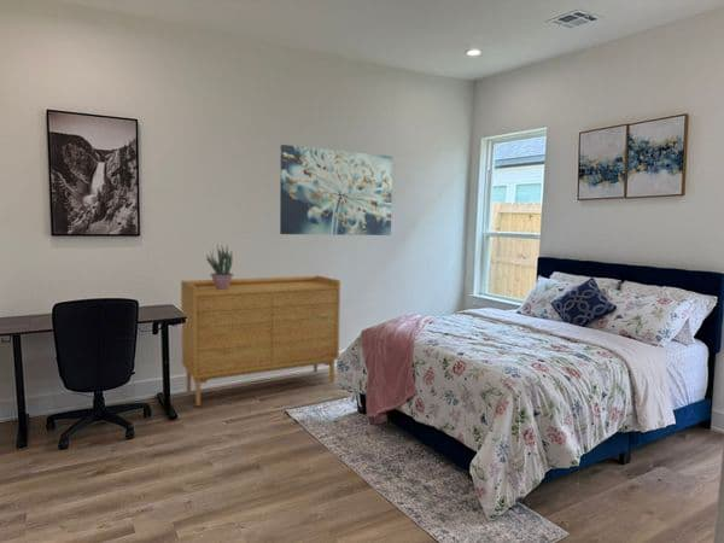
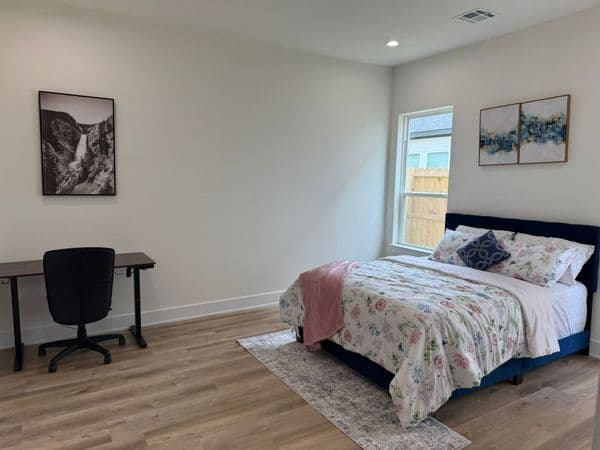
- sideboard [180,274,341,407]
- wall art [279,144,393,237]
- potted plant [205,244,234,290]
